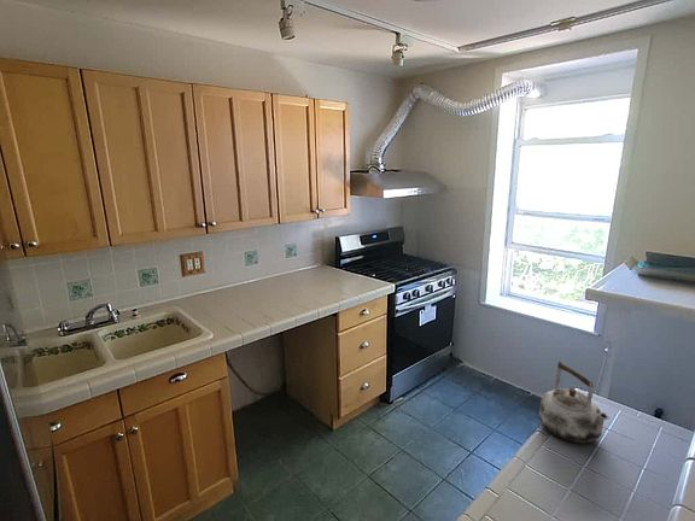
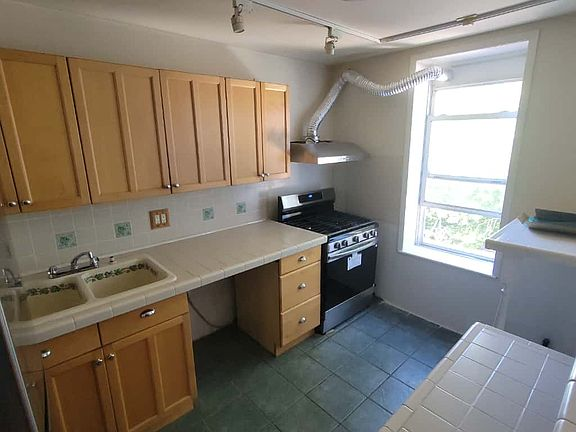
- kettle [538,359,611,444]
